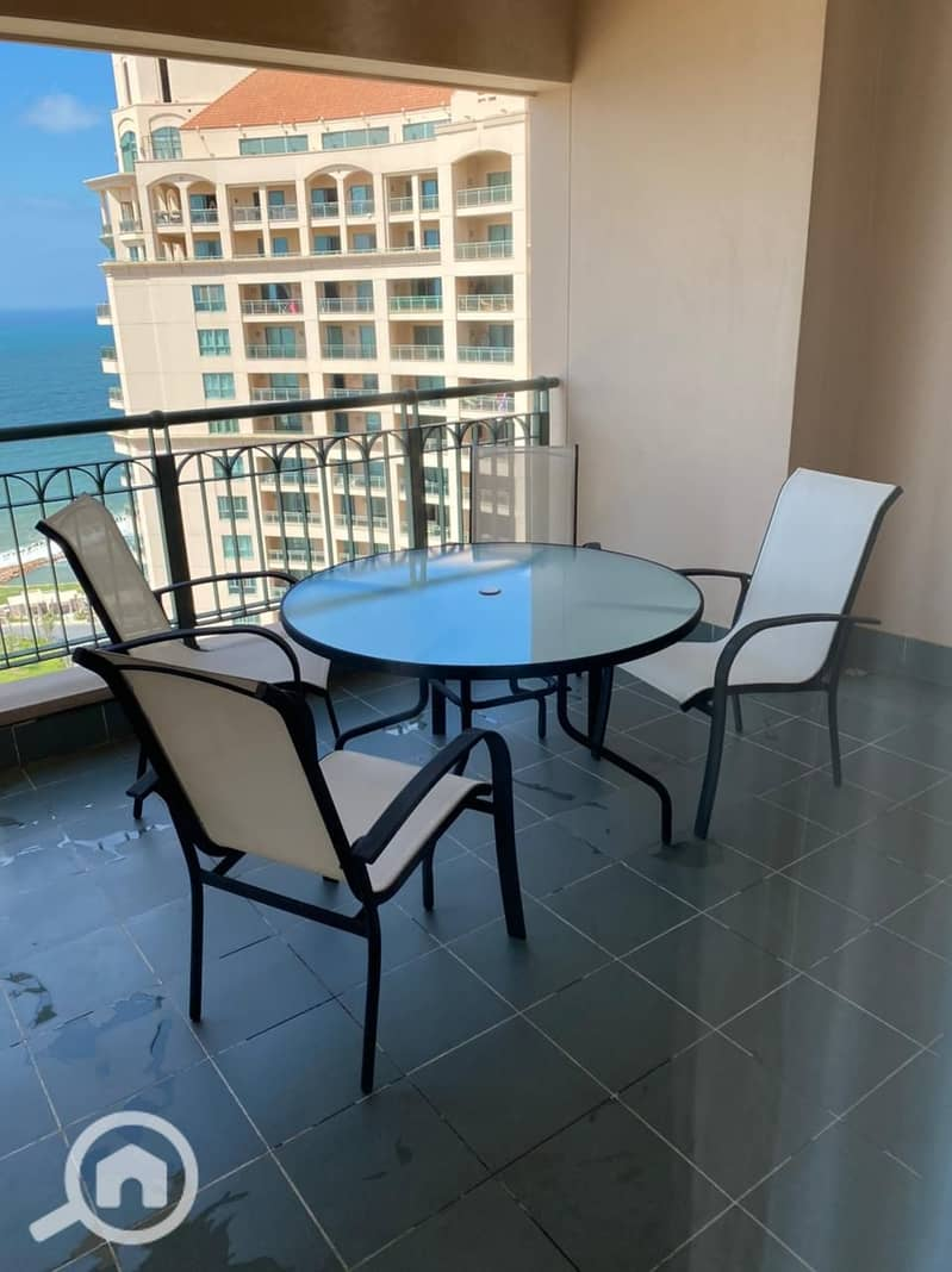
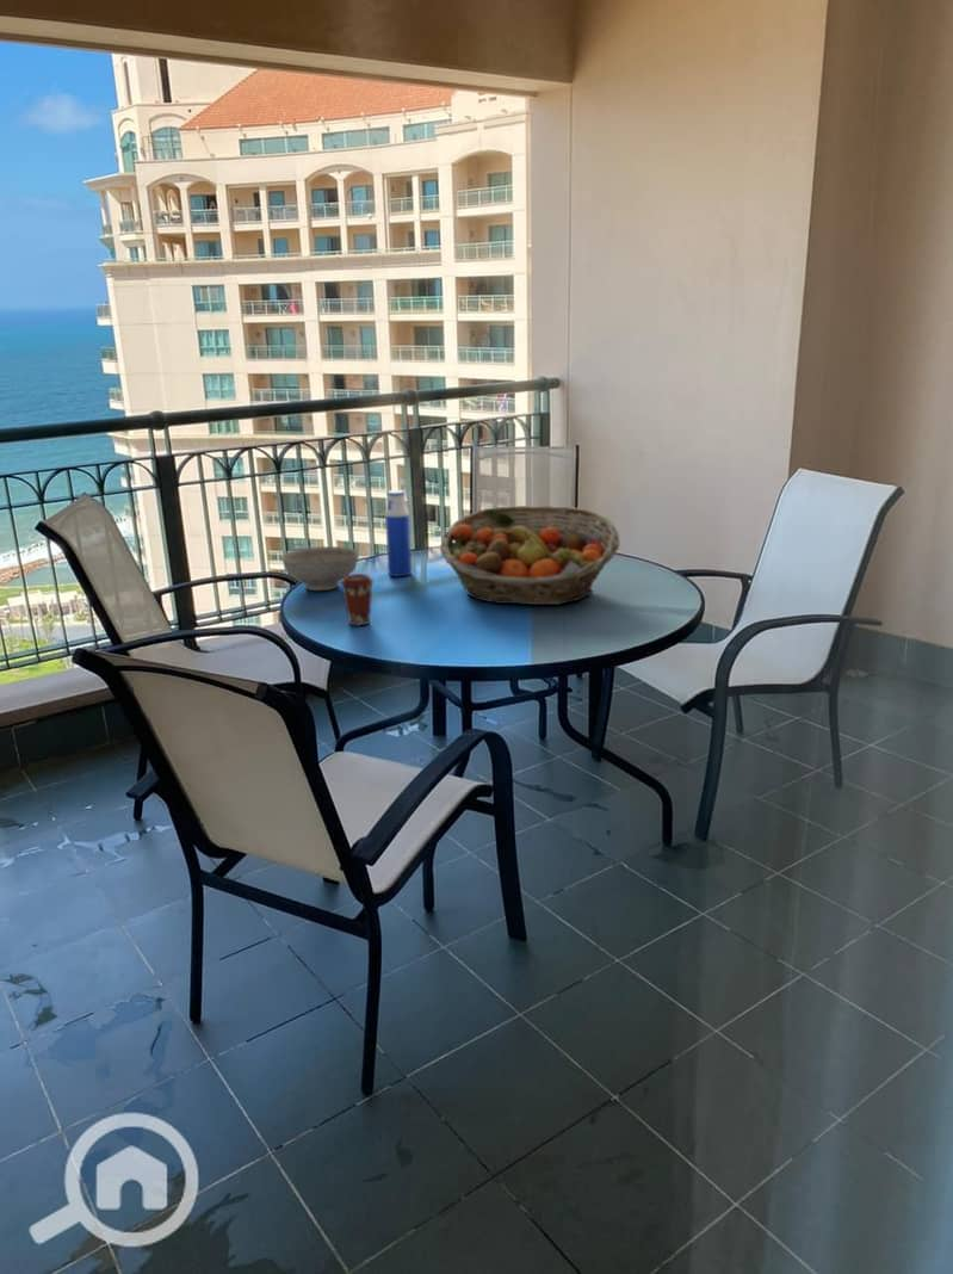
+ water bottle [384,489,413,577]
+ coffee cup [339,573,375,627]
+ fruit basket [439,505,621,606]
+ decorative bowl [280,545,361,592]
